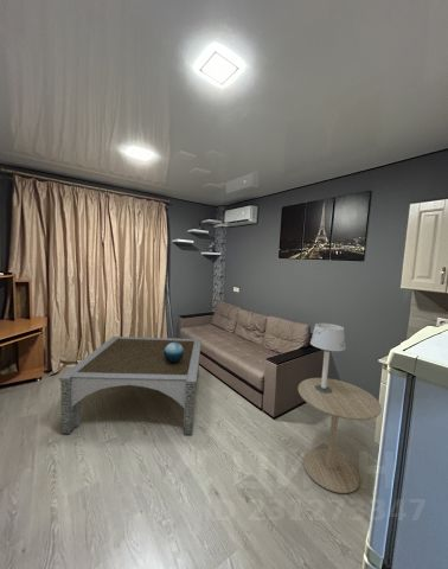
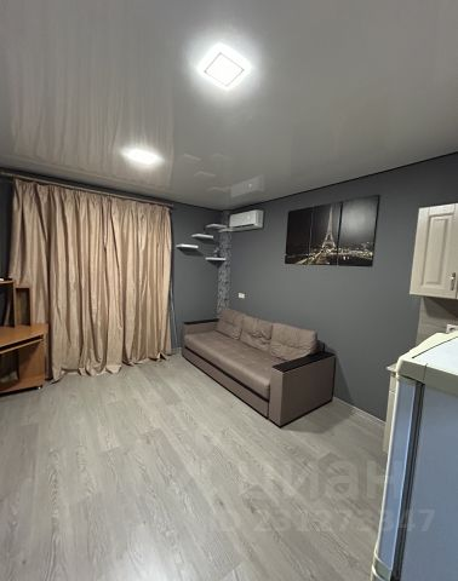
- table lamp [309,322,347,394]
- side table [297,377,383,494]
- decorative sphere [164,343,184,363]
- coffee table [57,335,203,436]
